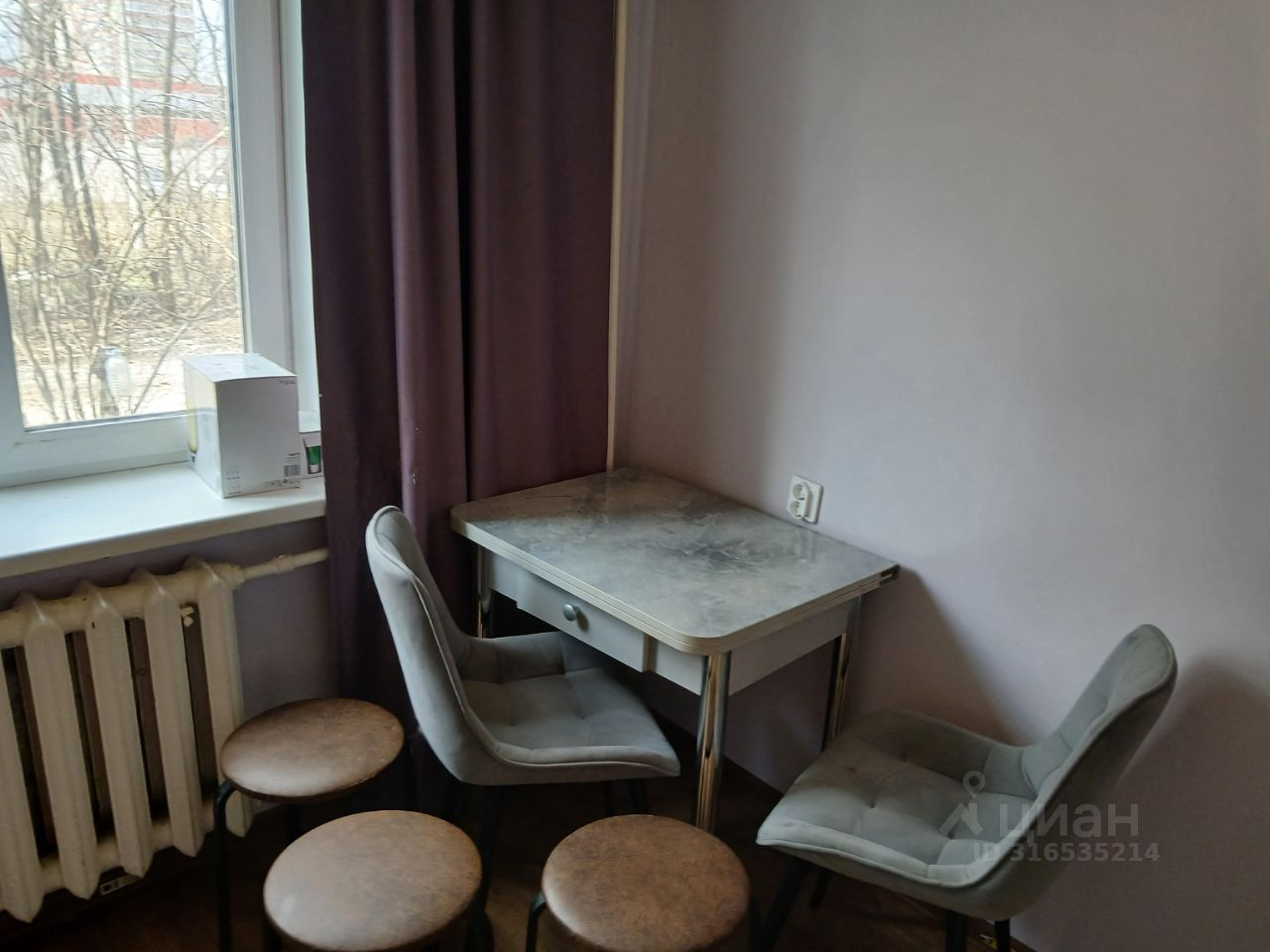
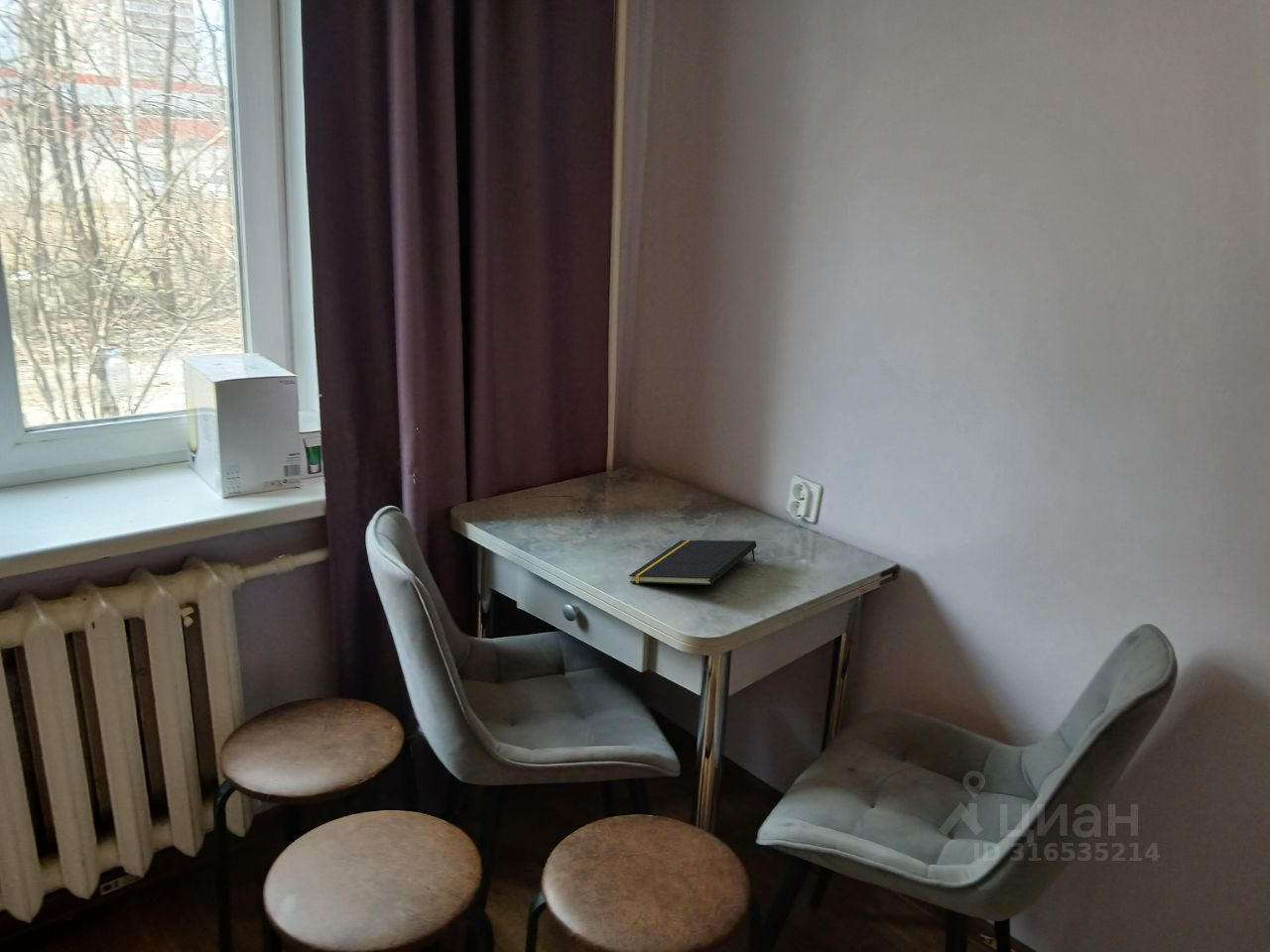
+ notepad [628,539,757,586]
